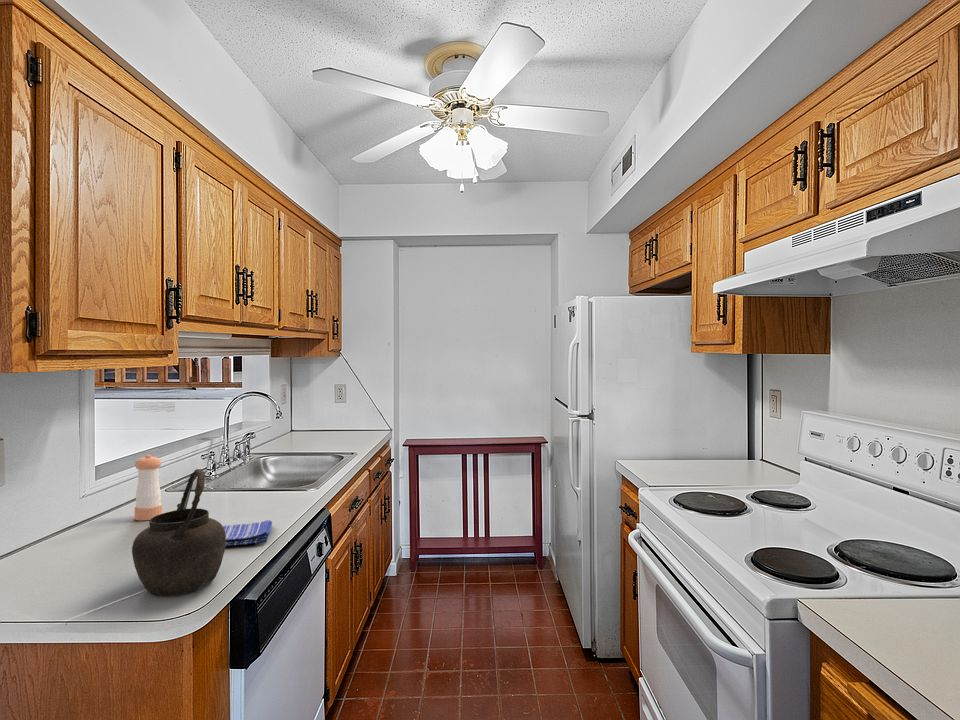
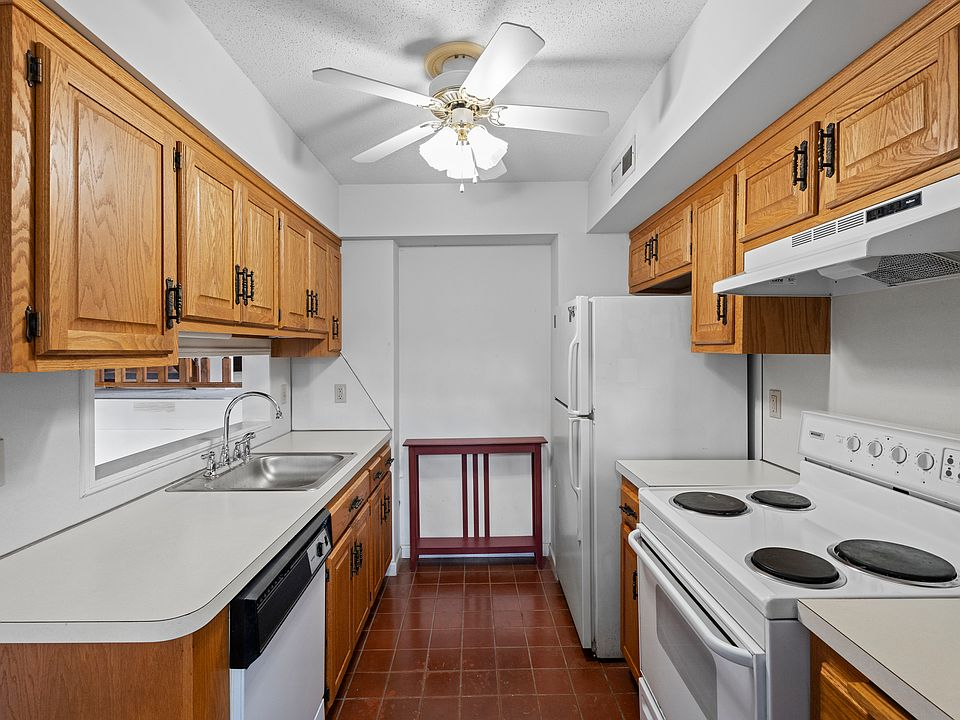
- pepper shaker [134,454,163,521]
- kettle [131,468,226,597]
- dish towel [222,519,273,547]
